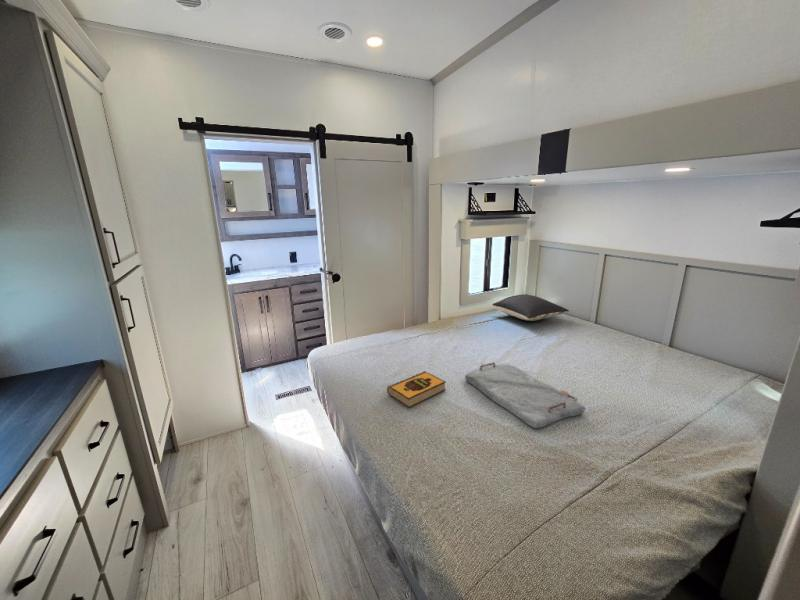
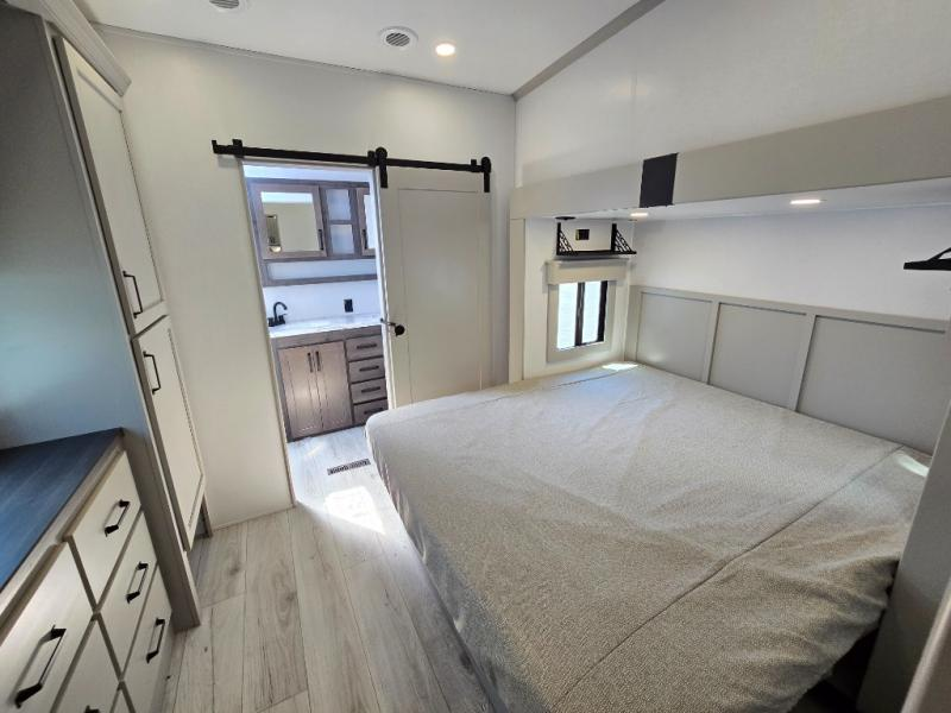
- hardback book [386,370,447,409]
- serving tray [464,361,587,430]
- pillow [491,293,570,322]
